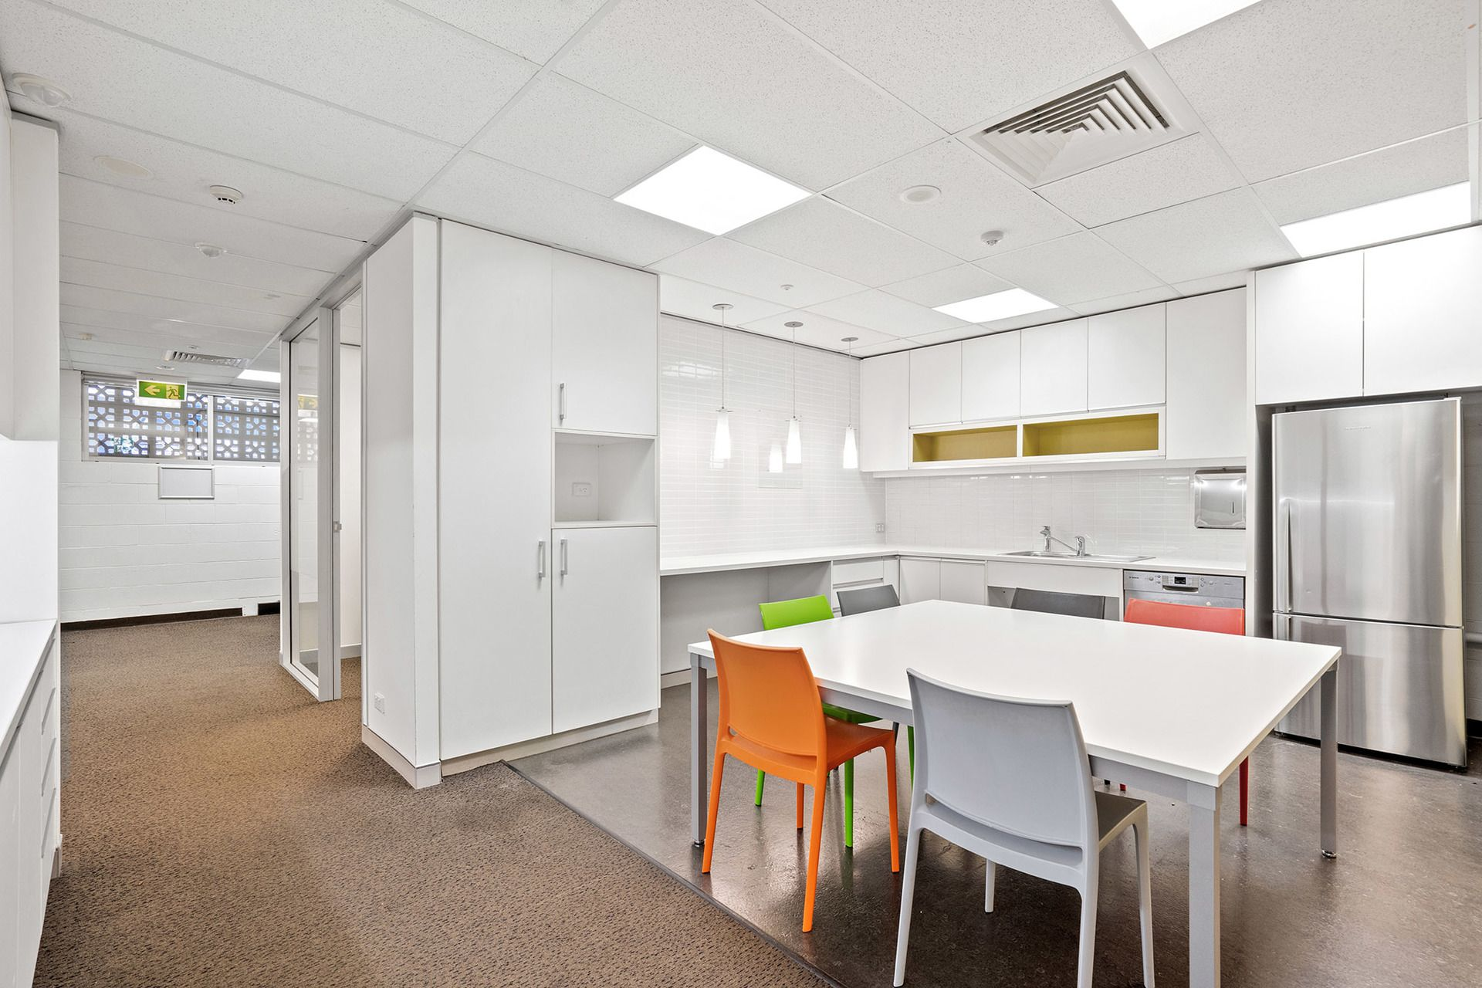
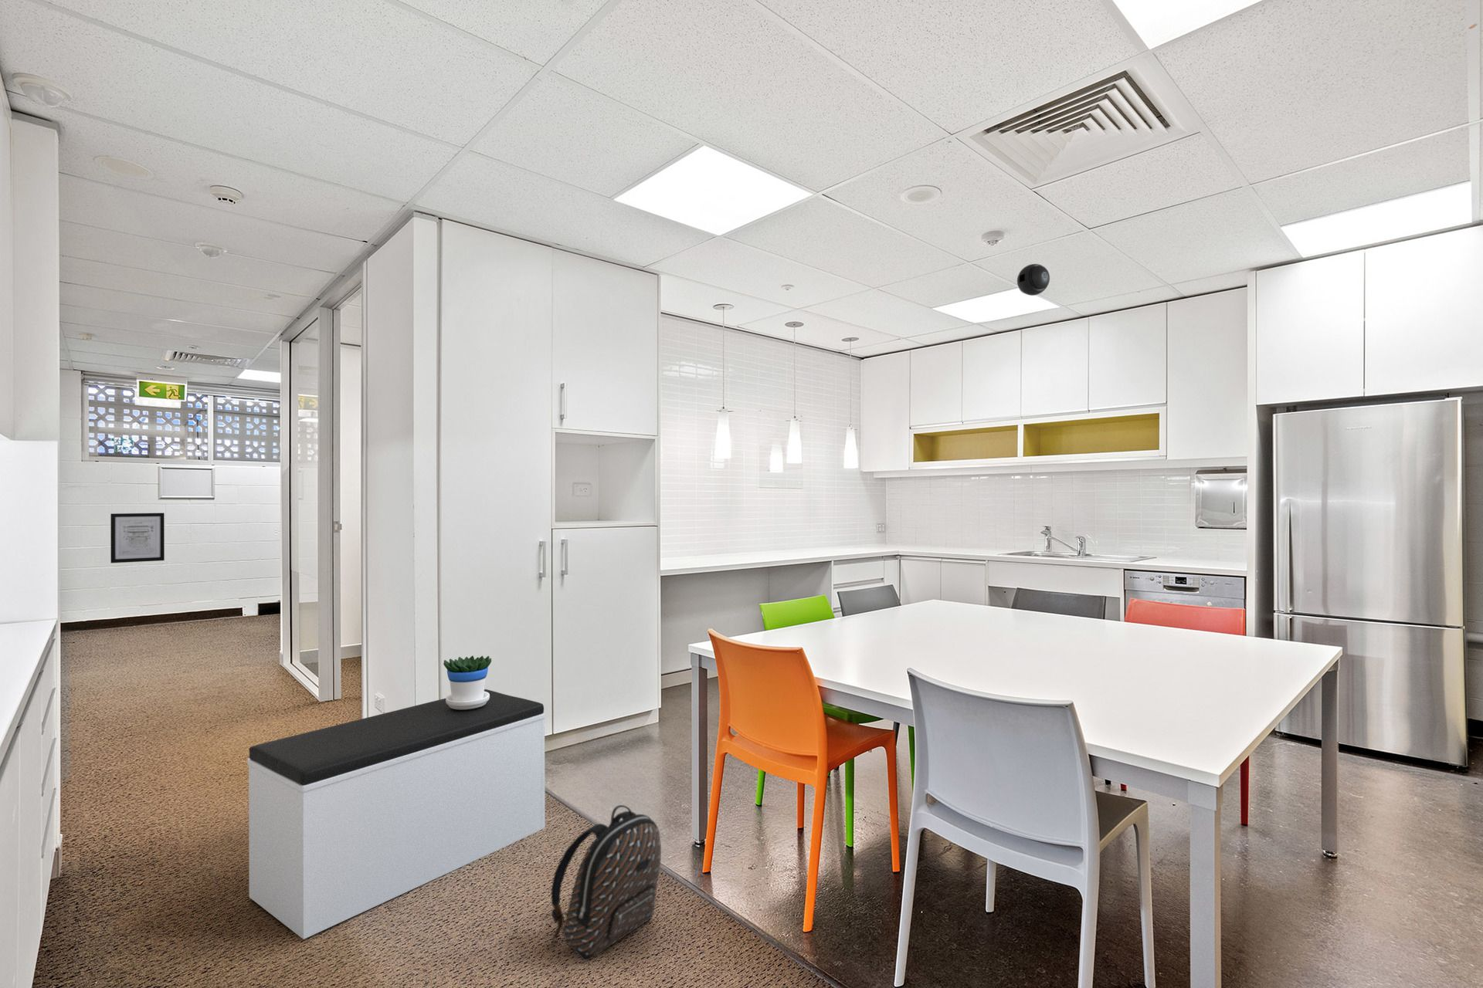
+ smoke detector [1016,264,1050,297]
+ bench [246,688,546,941]
+ backpack [550,804,662,962]
+ flowerpot [442,655,492,710]
+ wall art [109,513,166,563]
